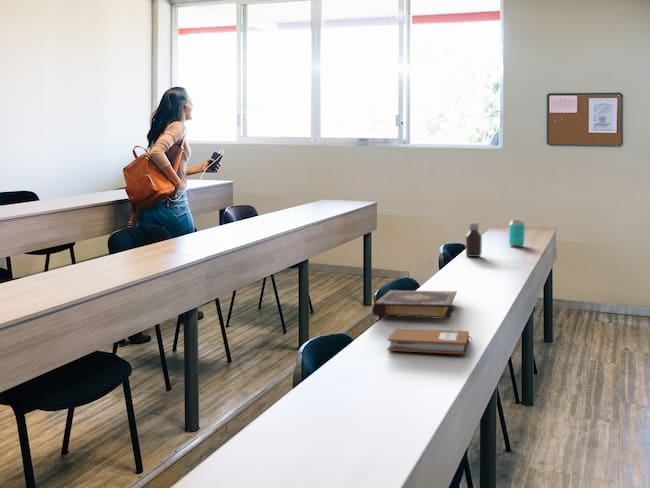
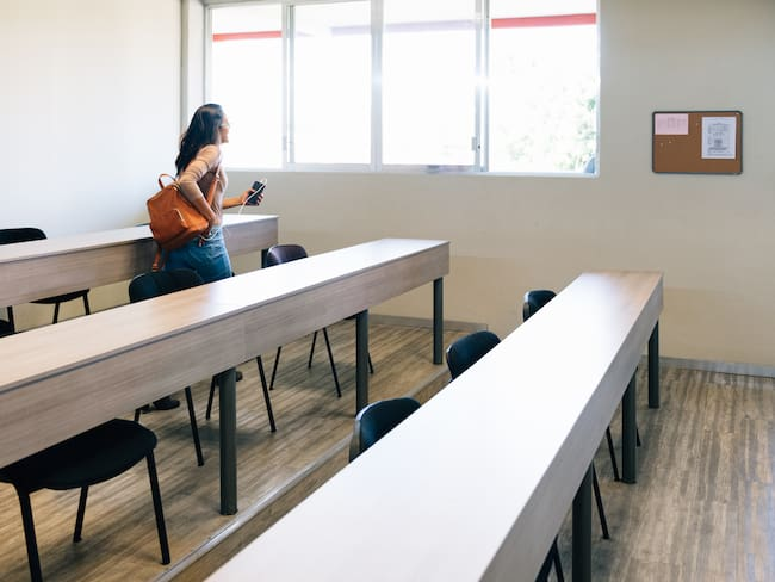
- notebook [387,327,474,355]
- beverage can [508,219,526,248]
- bottle [465,222,483,258]
- book [371,289,458,320]
